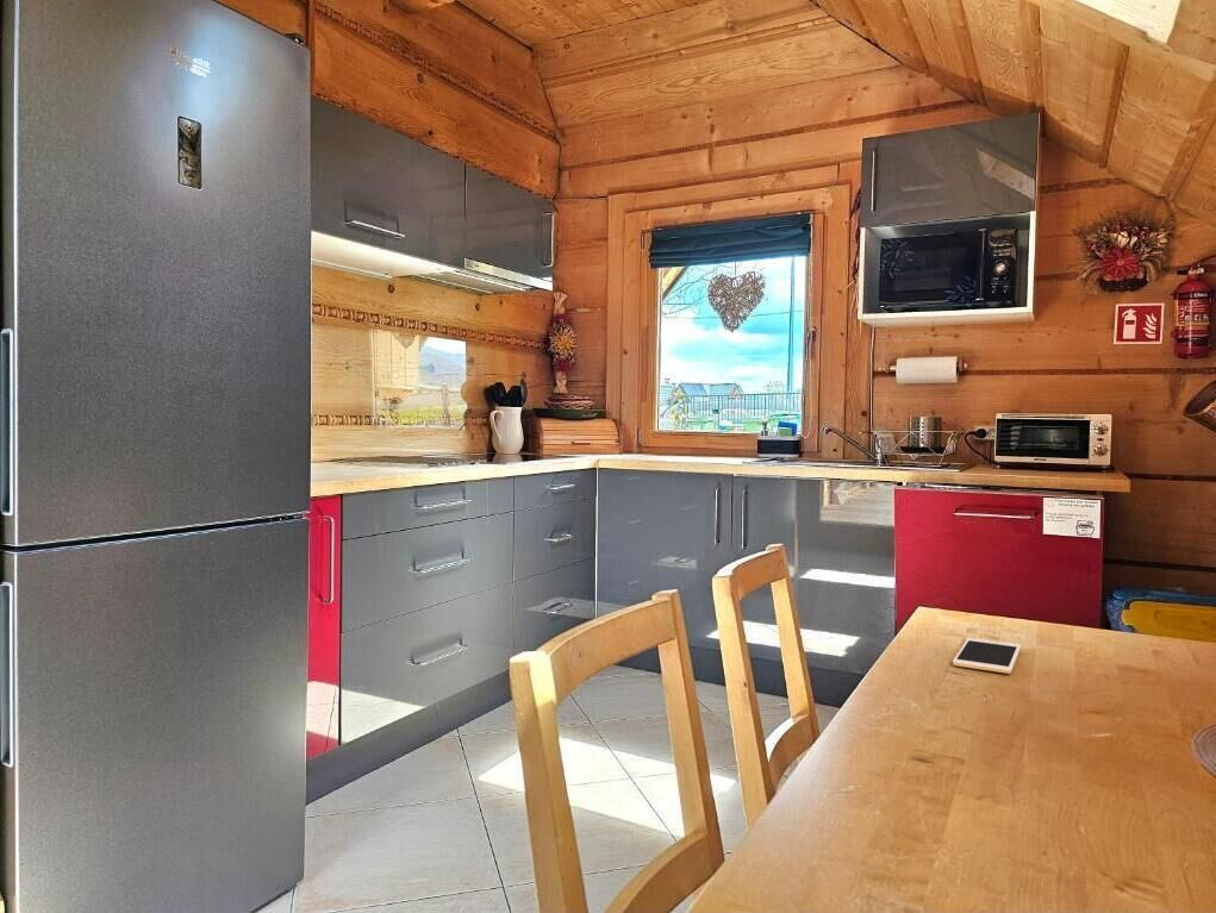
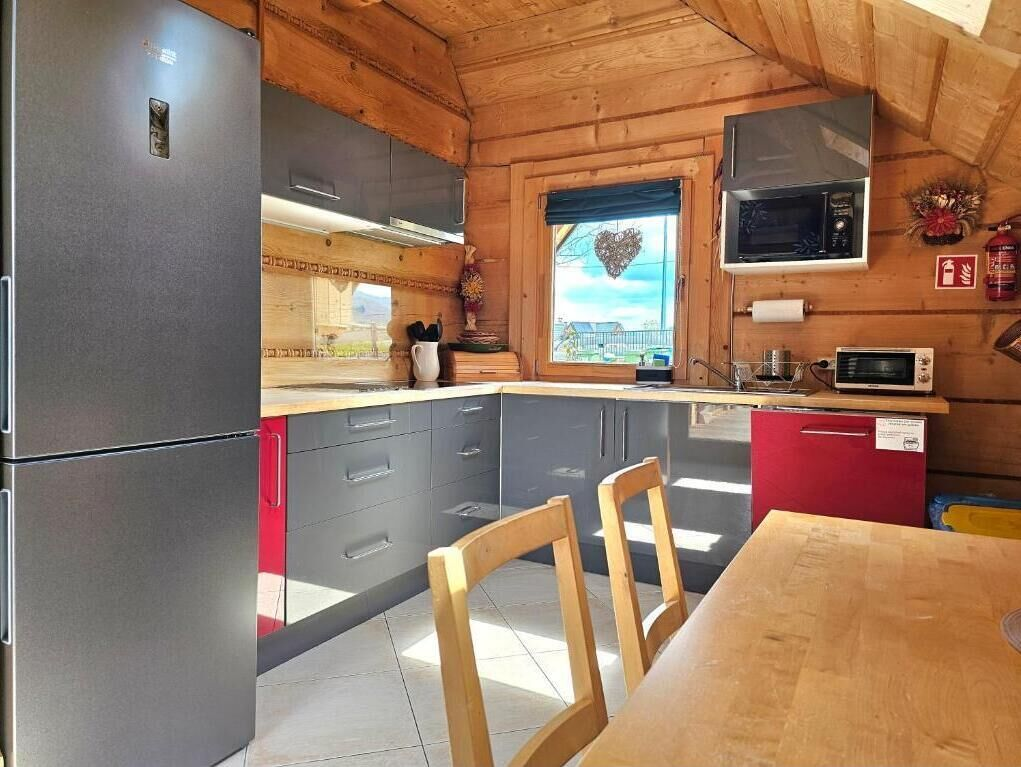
- cell phone [952,637,1022,675]
